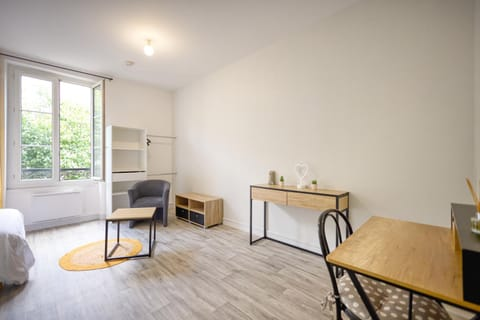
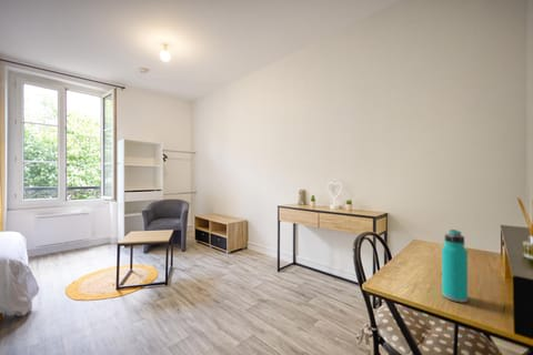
+ water bottle [441,229,469,304]
